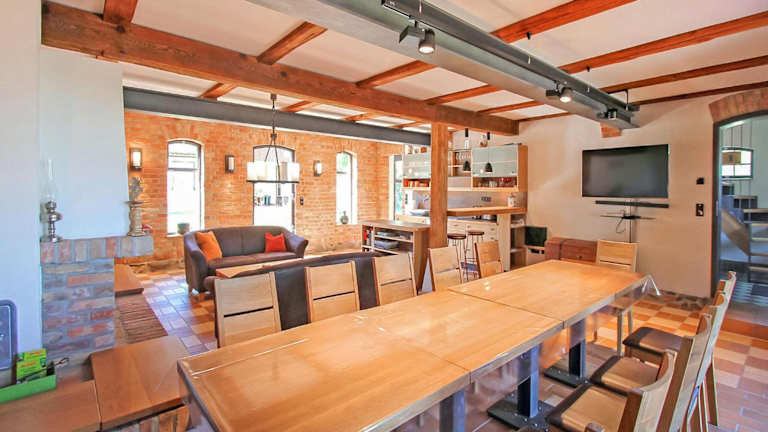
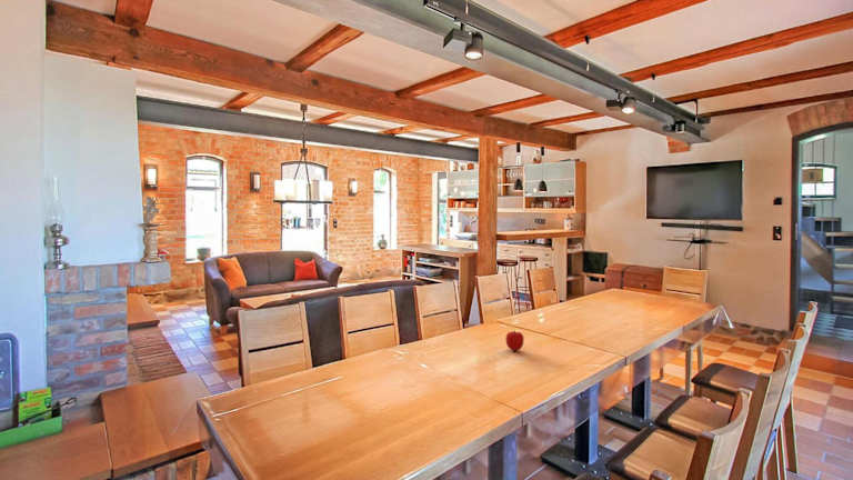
+ fruit [504,329,525,352]
